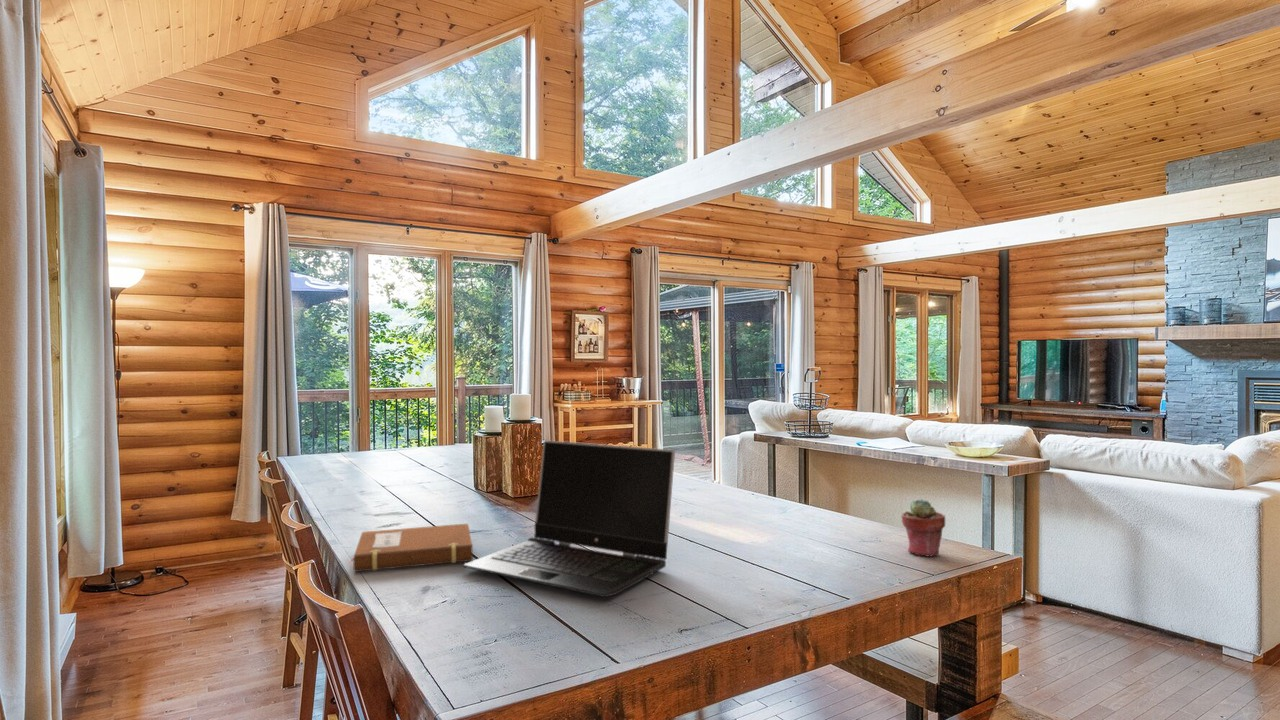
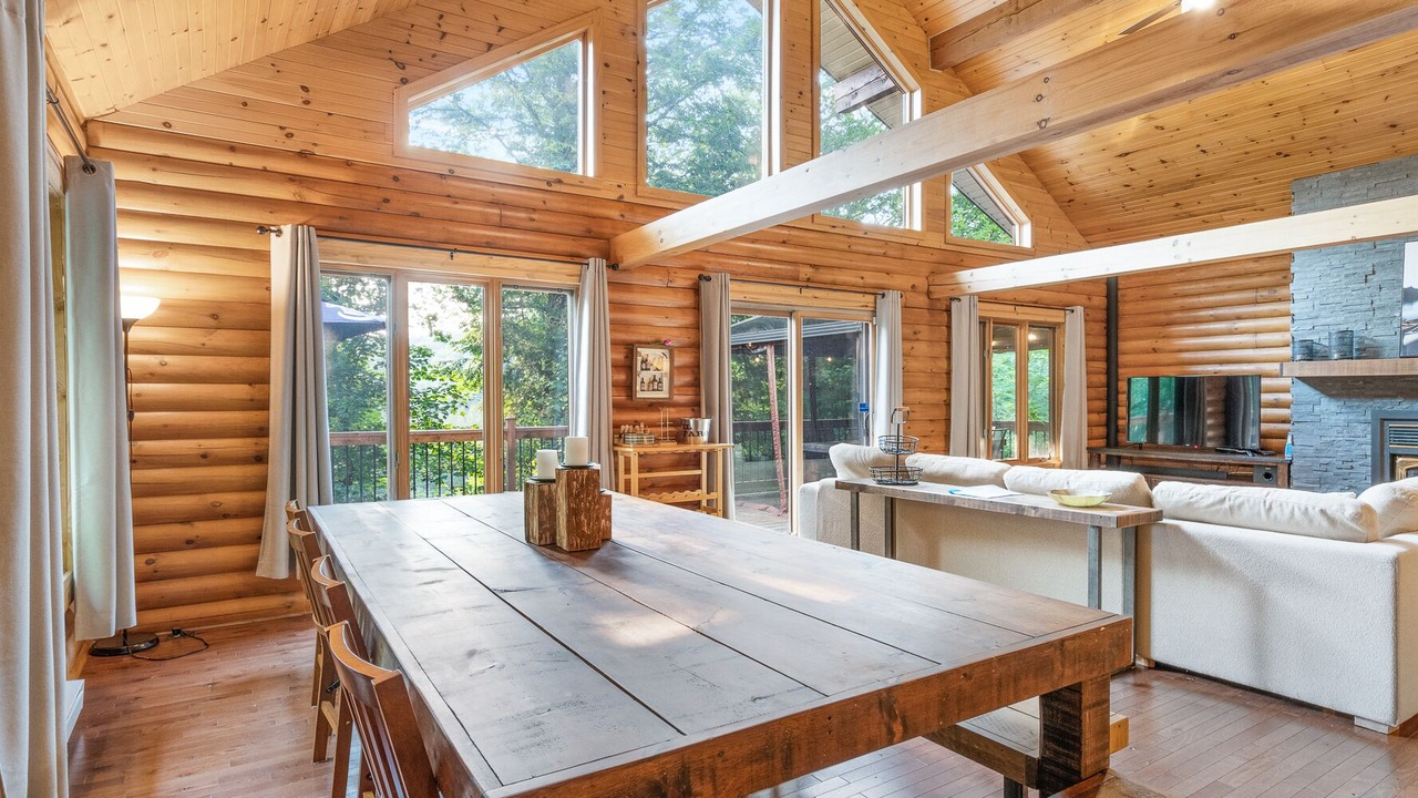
- potted succulent [900,498,946,557]
- notebook [348,523,474,573]
- laptop computer [463,439,676,598]
